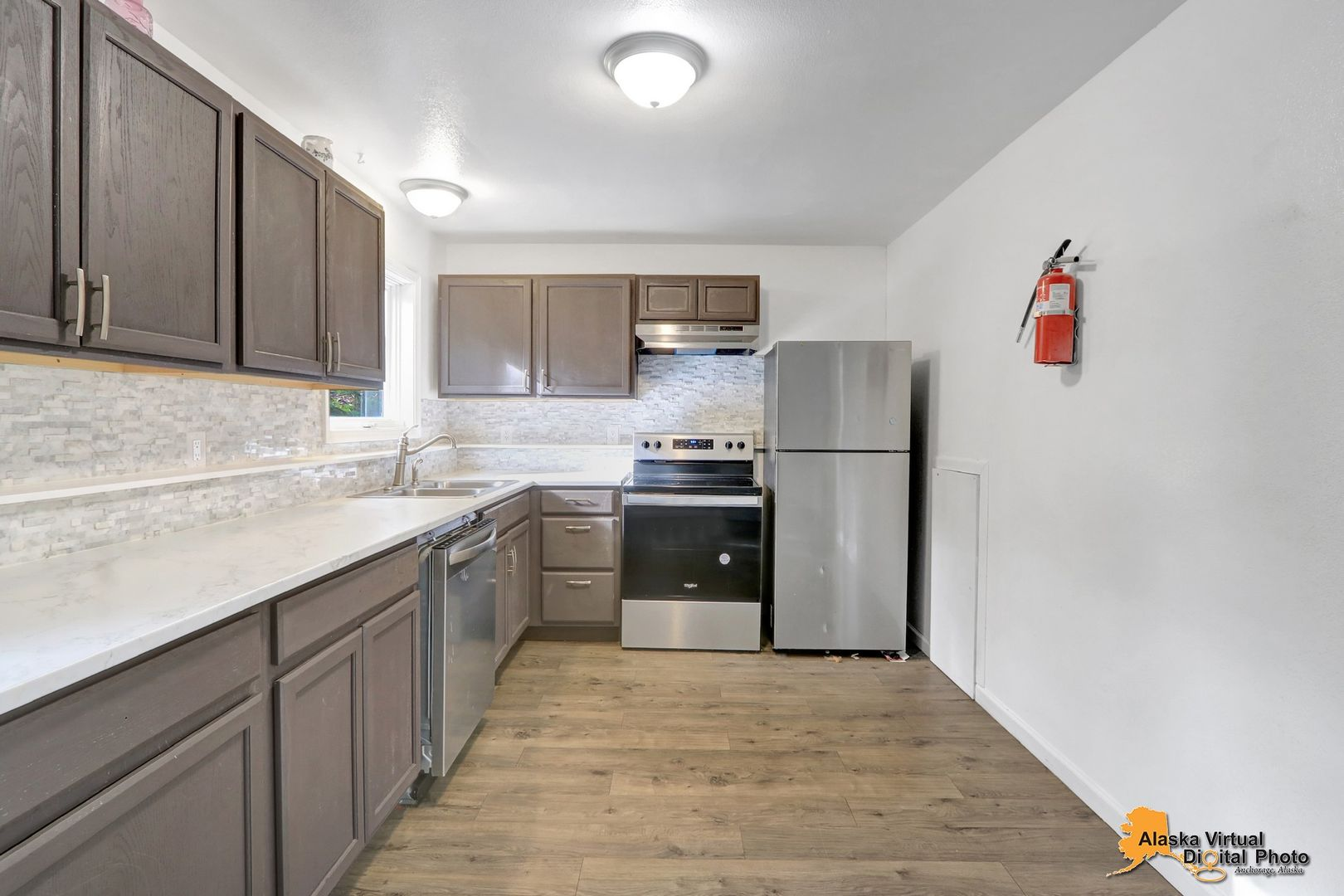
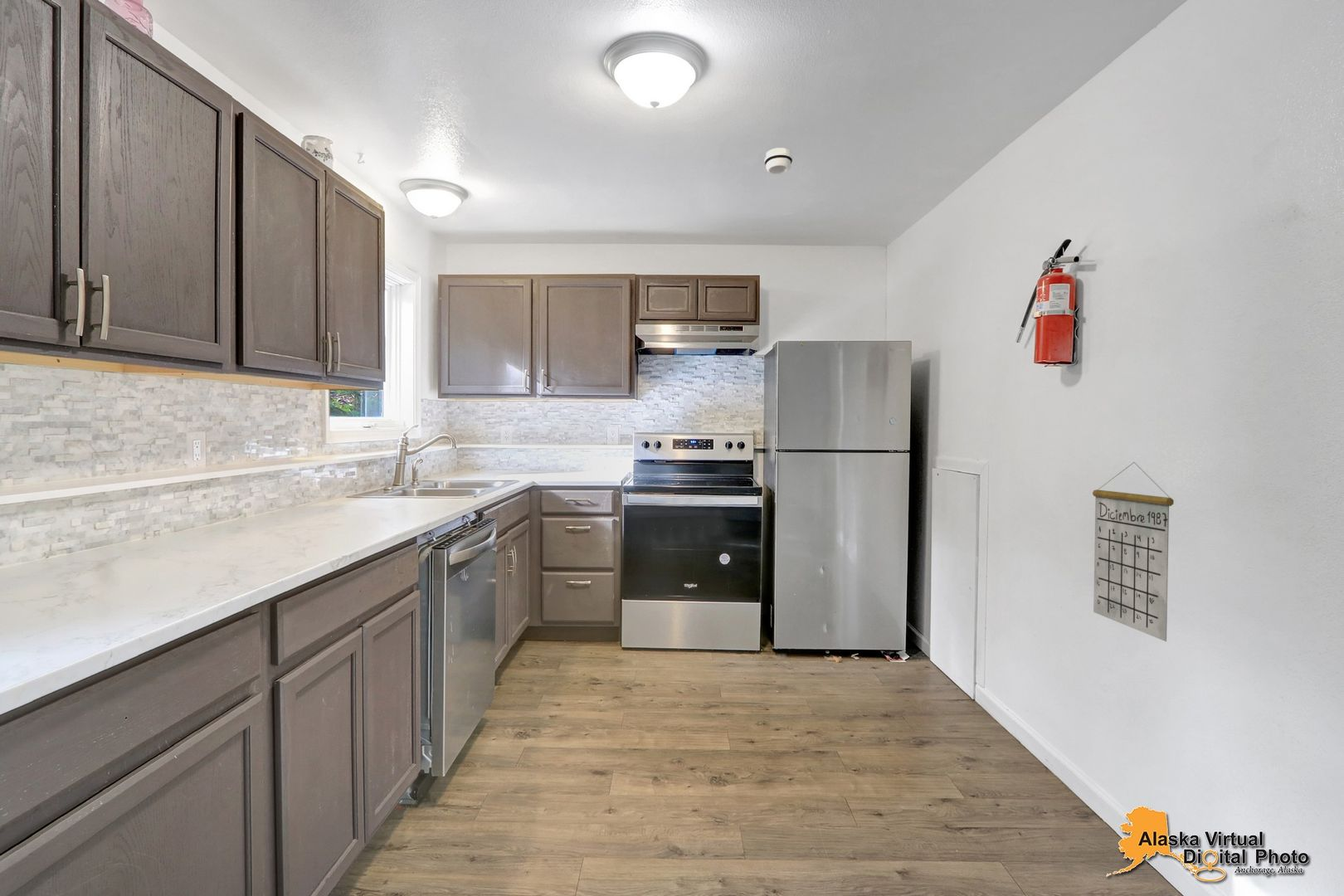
+ smoke detector [763,147,793,175]
+ calendar [1092,461,1175,642]
